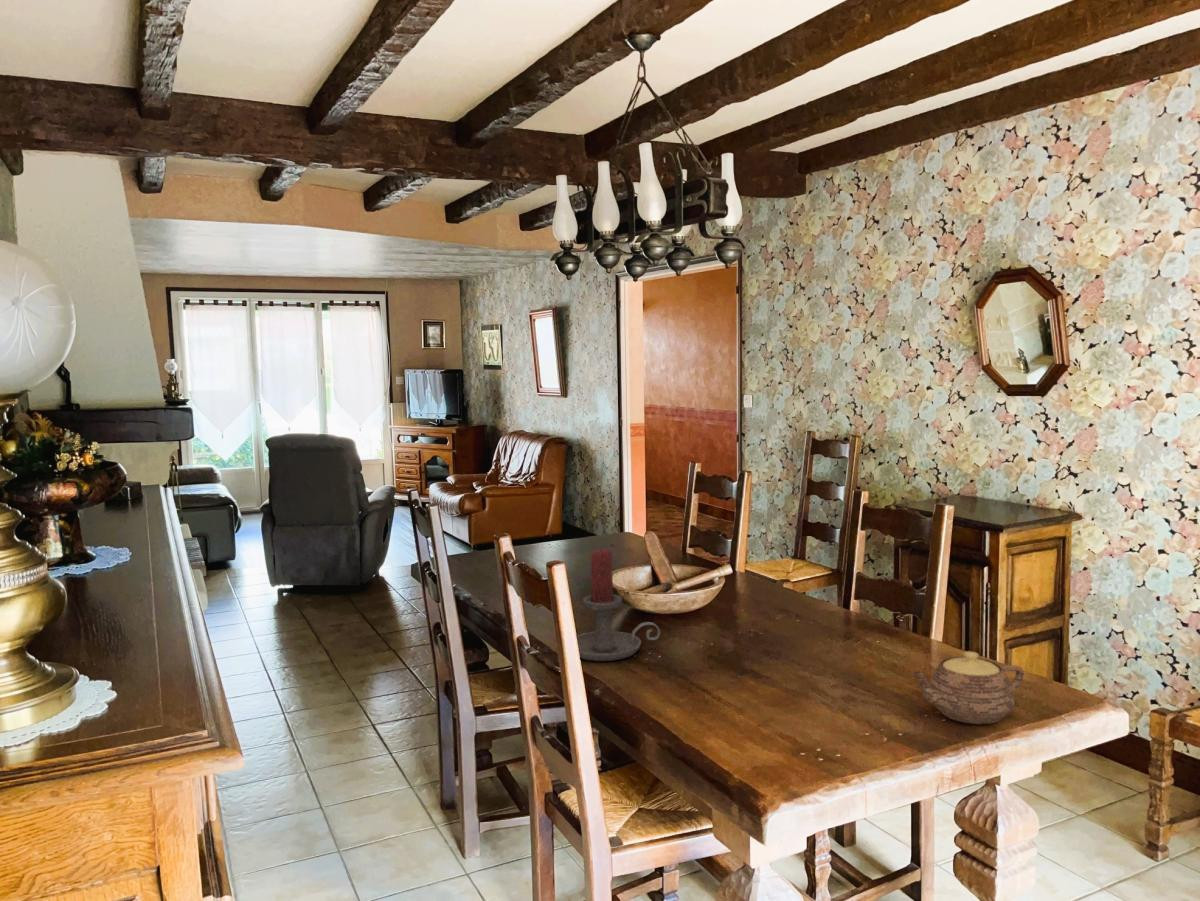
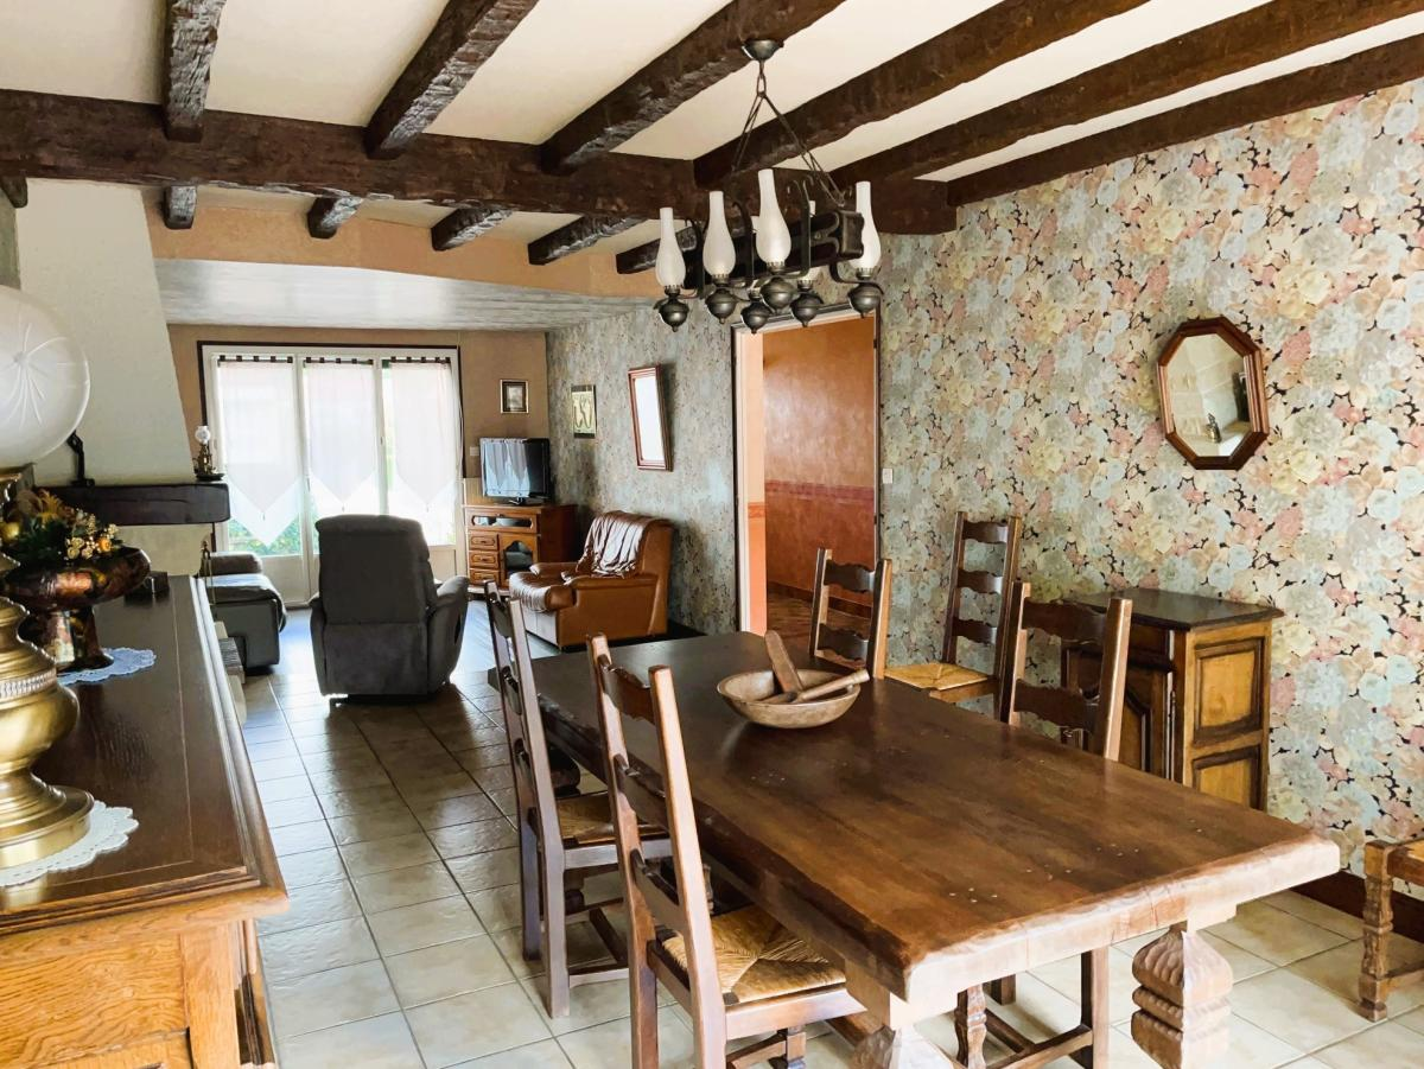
- candle holder [576,548,661,662]
- teapot [909,650,1025,725]
